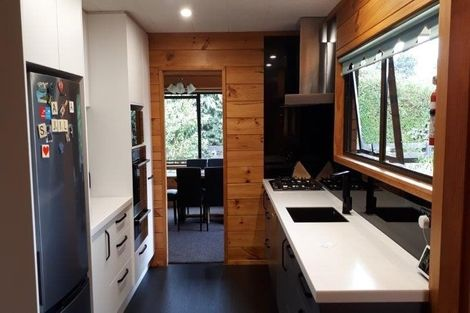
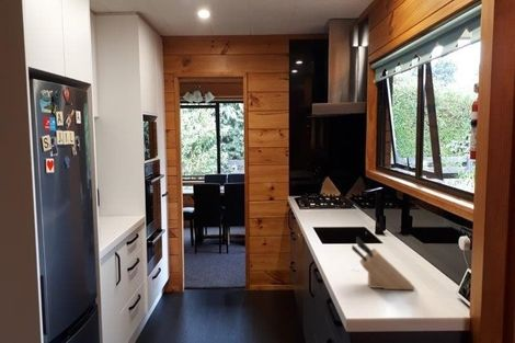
+ knife block [351,236,416,290]
